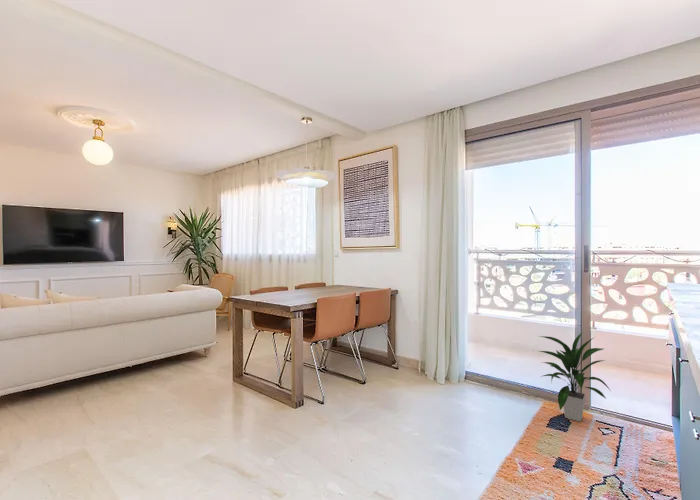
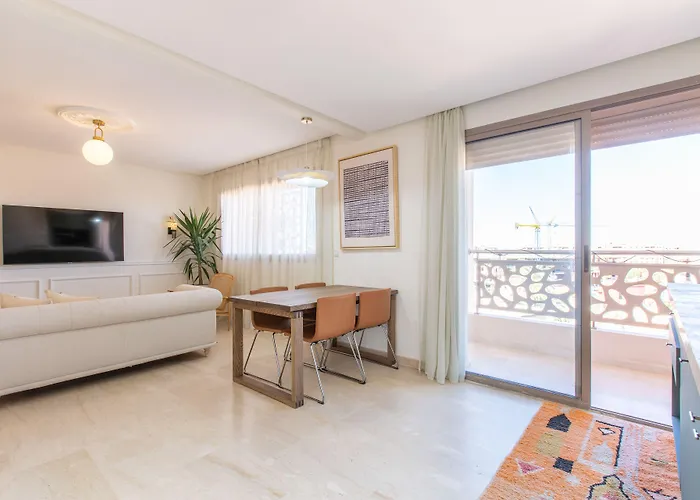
- indoor plant [538,331,611,423]
